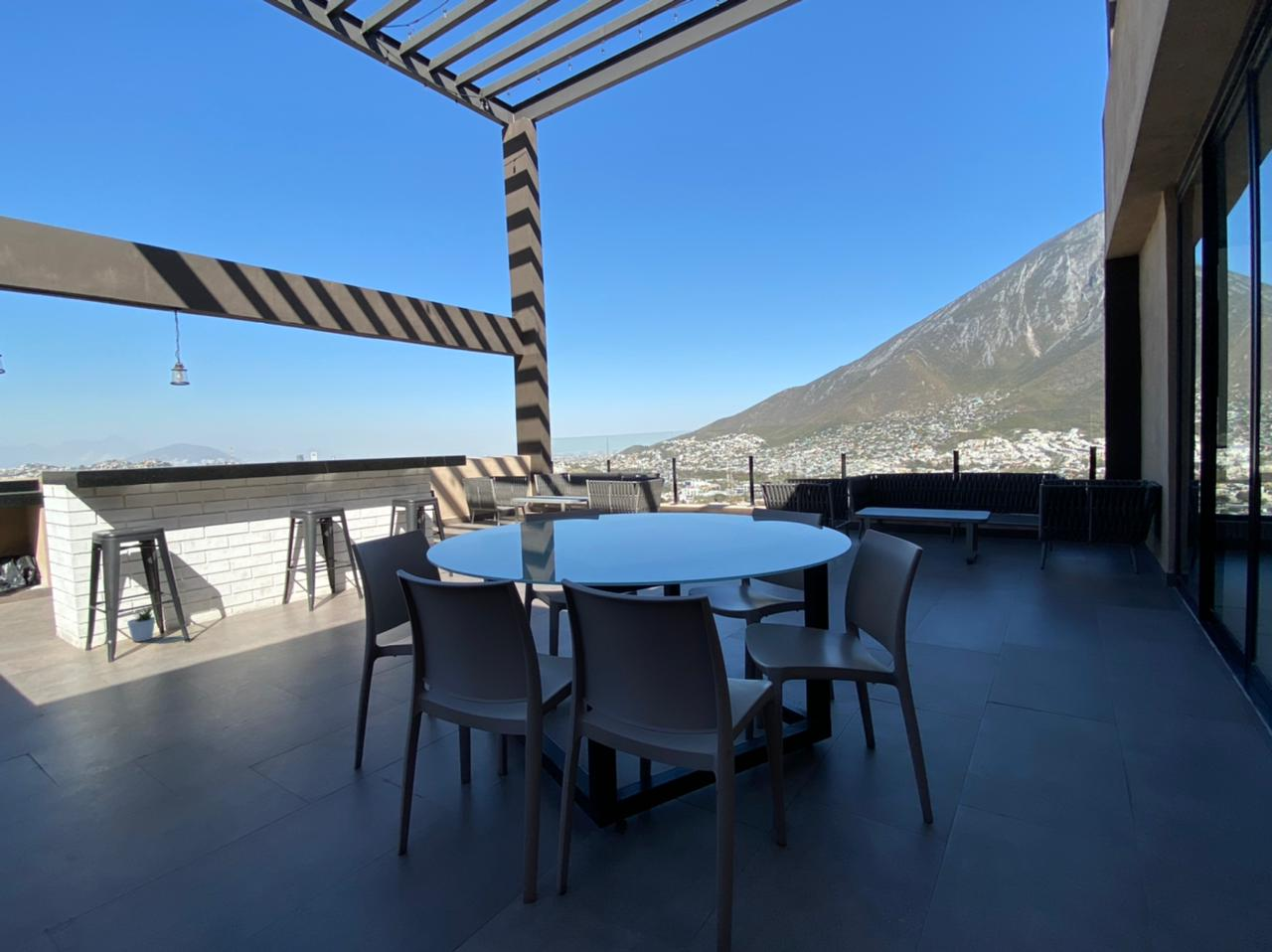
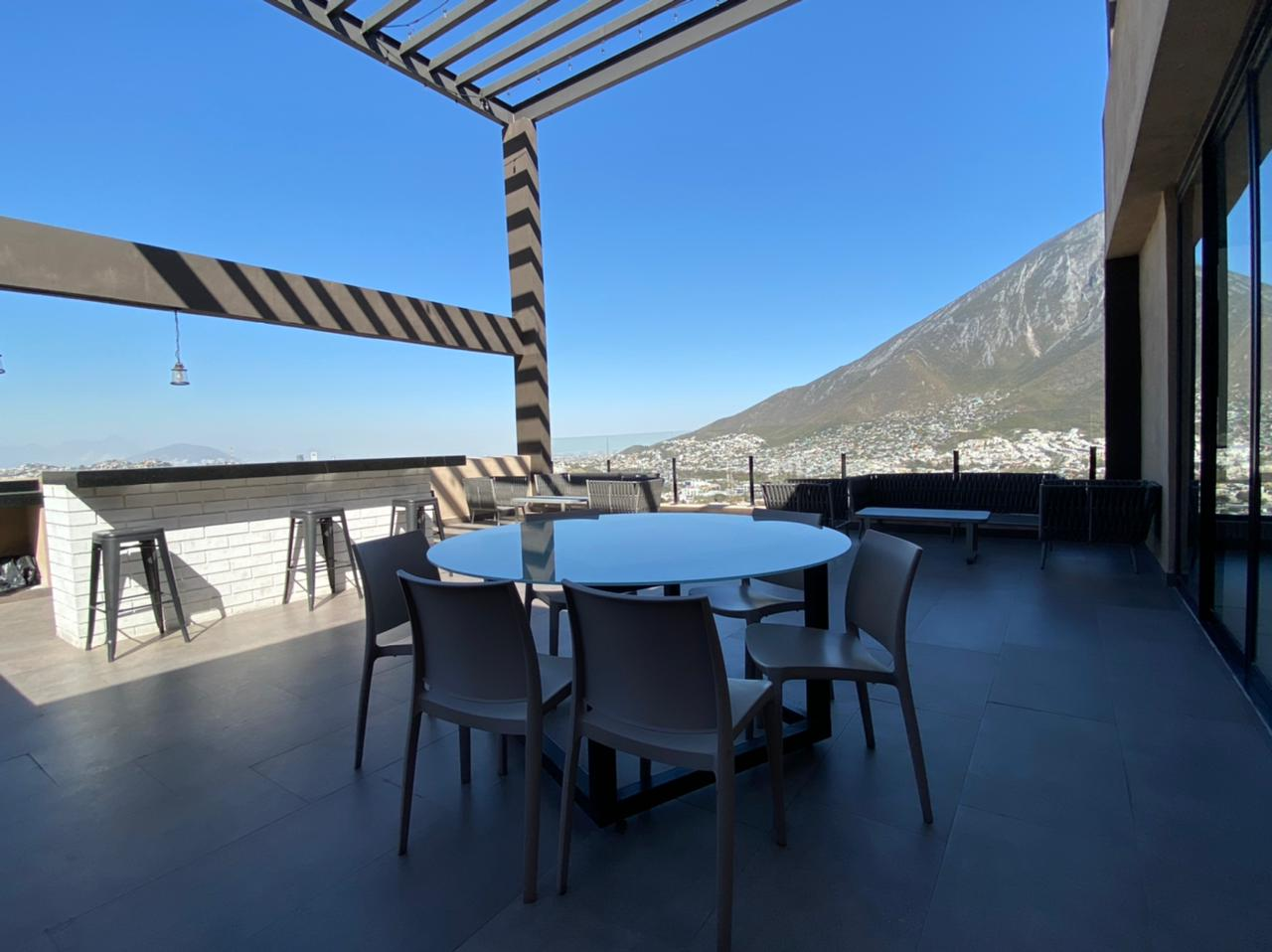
- potted plant [126,604,158,643]
